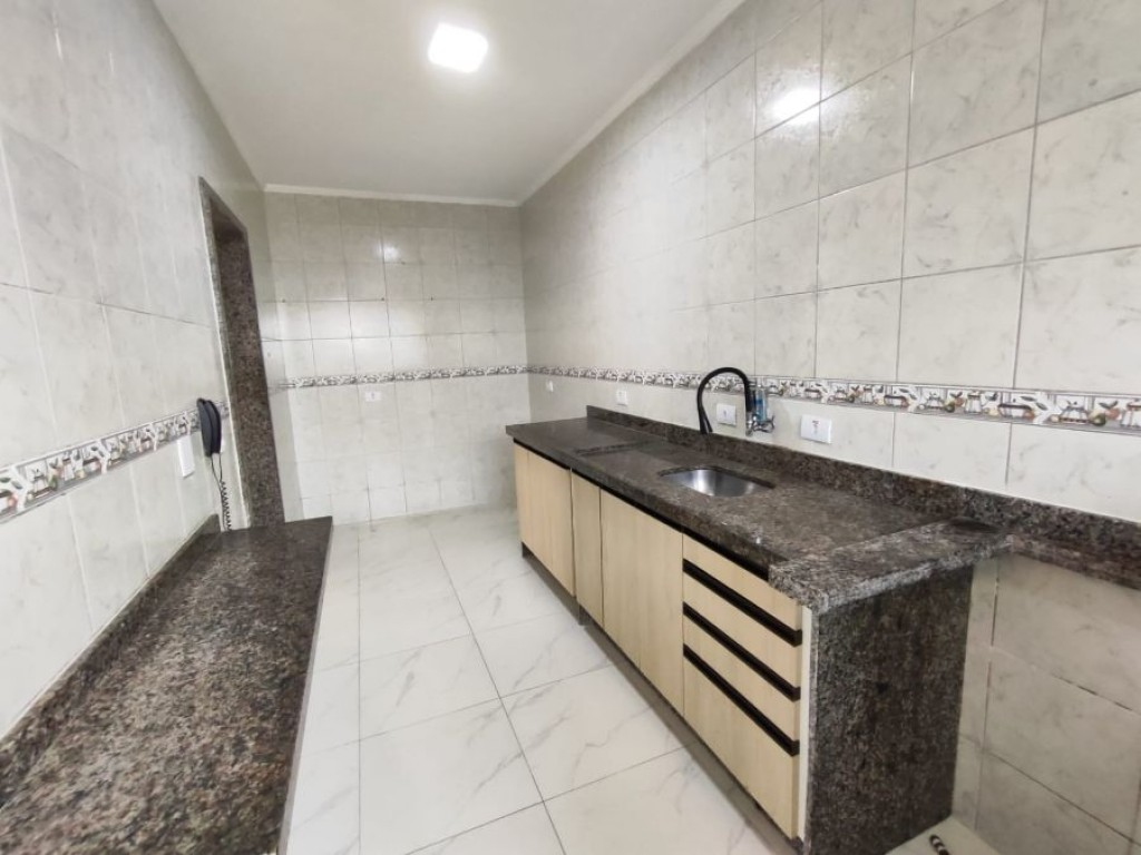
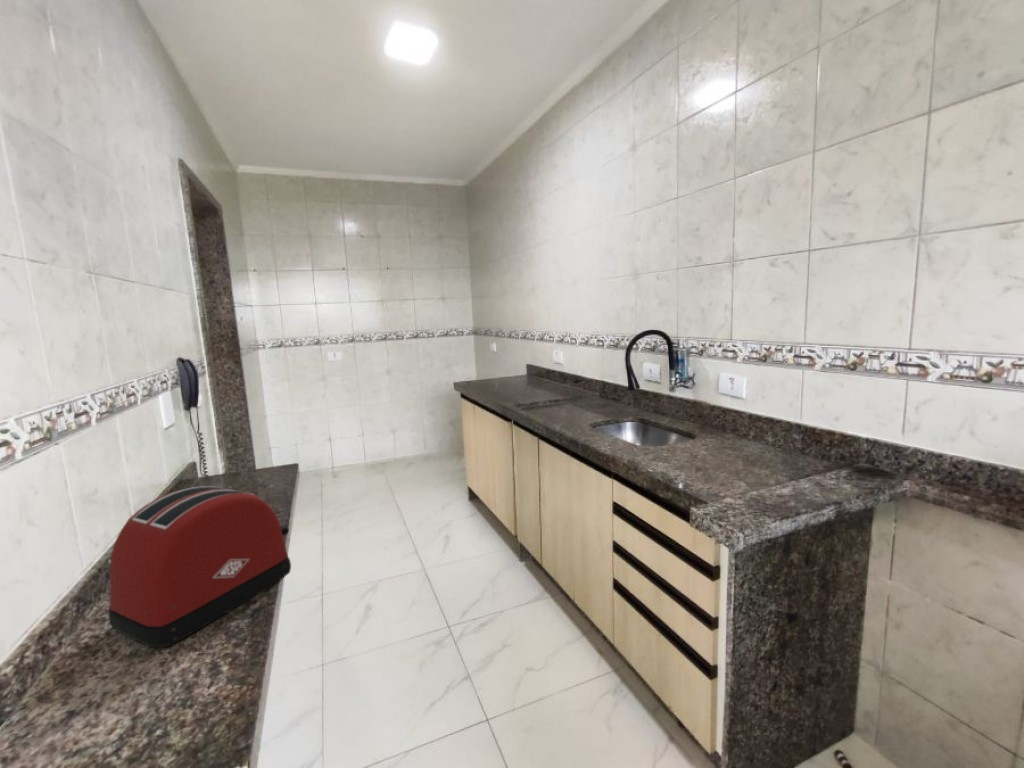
+ toaster [108,485,292,648]
